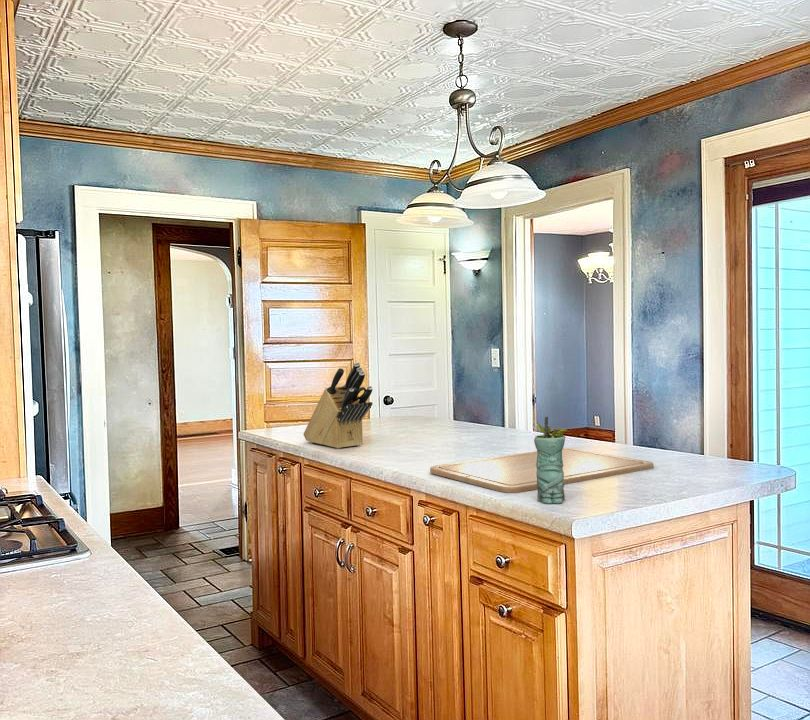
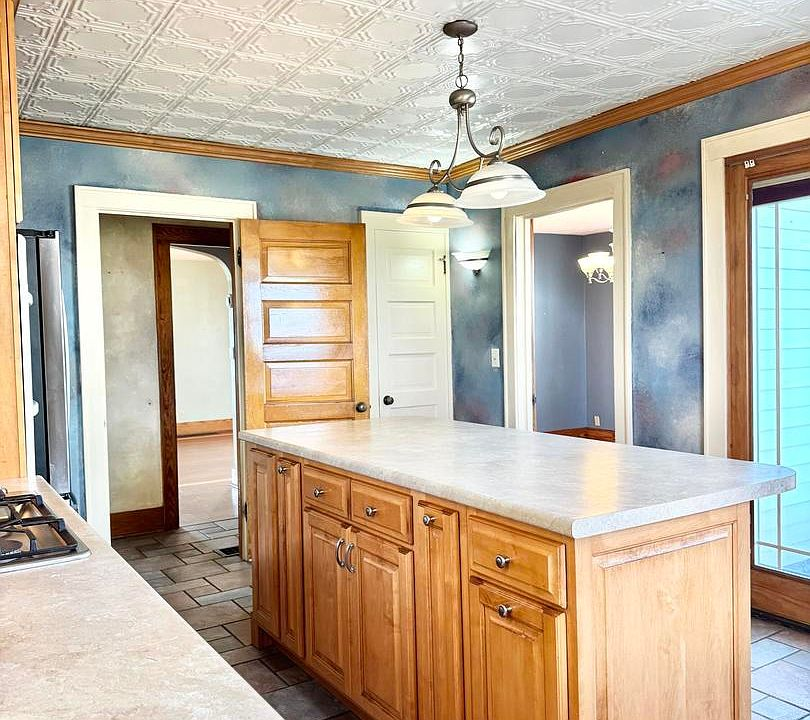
- knife block [302,361,373,450]
- chopping board [429,447,655,494]
- mug [533,415,568,504]
